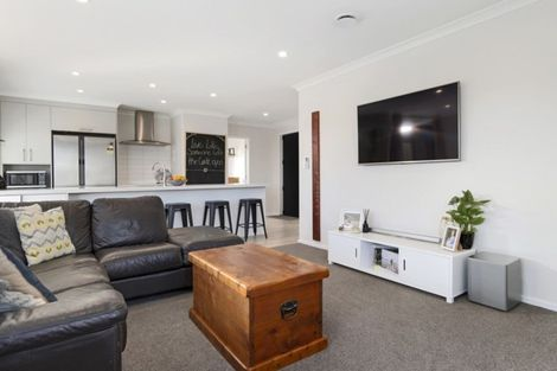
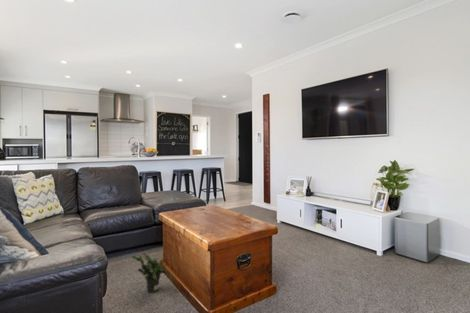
+ potted plant [131,252,172,294]
